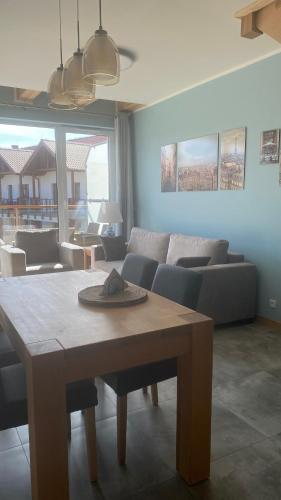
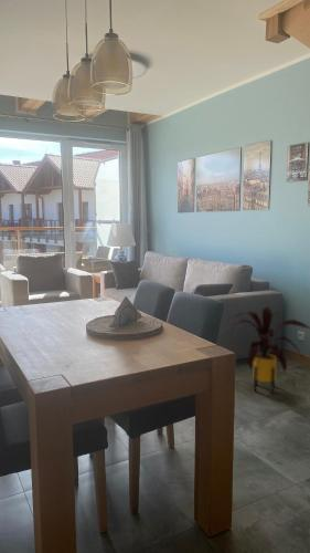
+ house plant [232,305,310,395]
